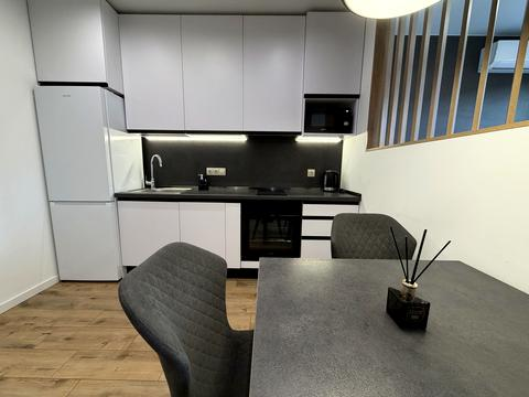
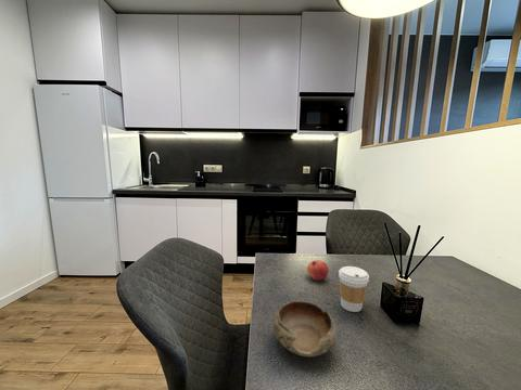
+ bowl [272,299,338,358]
+ pomegranate [306,259,330,282]
+ coffee cup [338,265,370,313]
